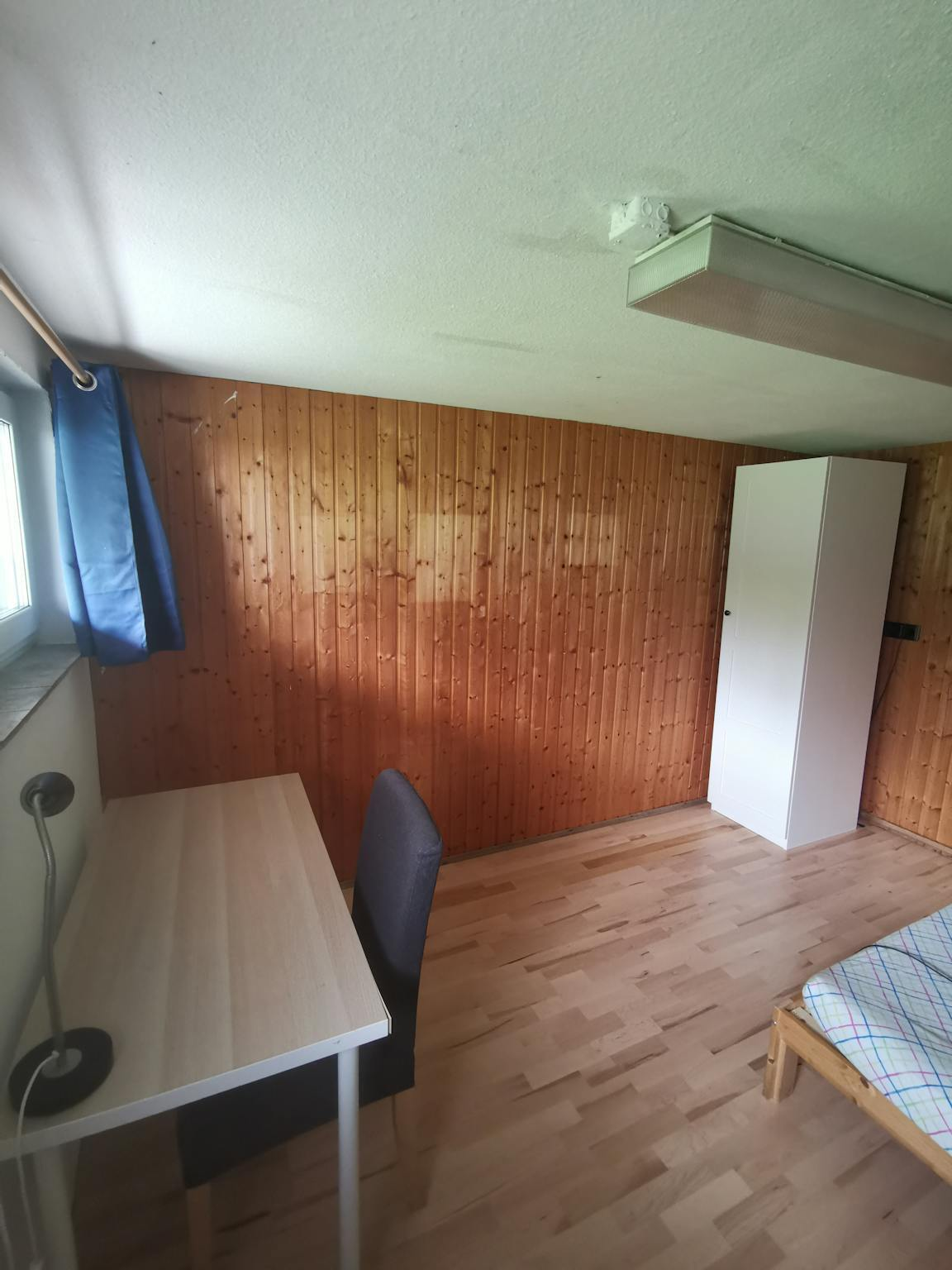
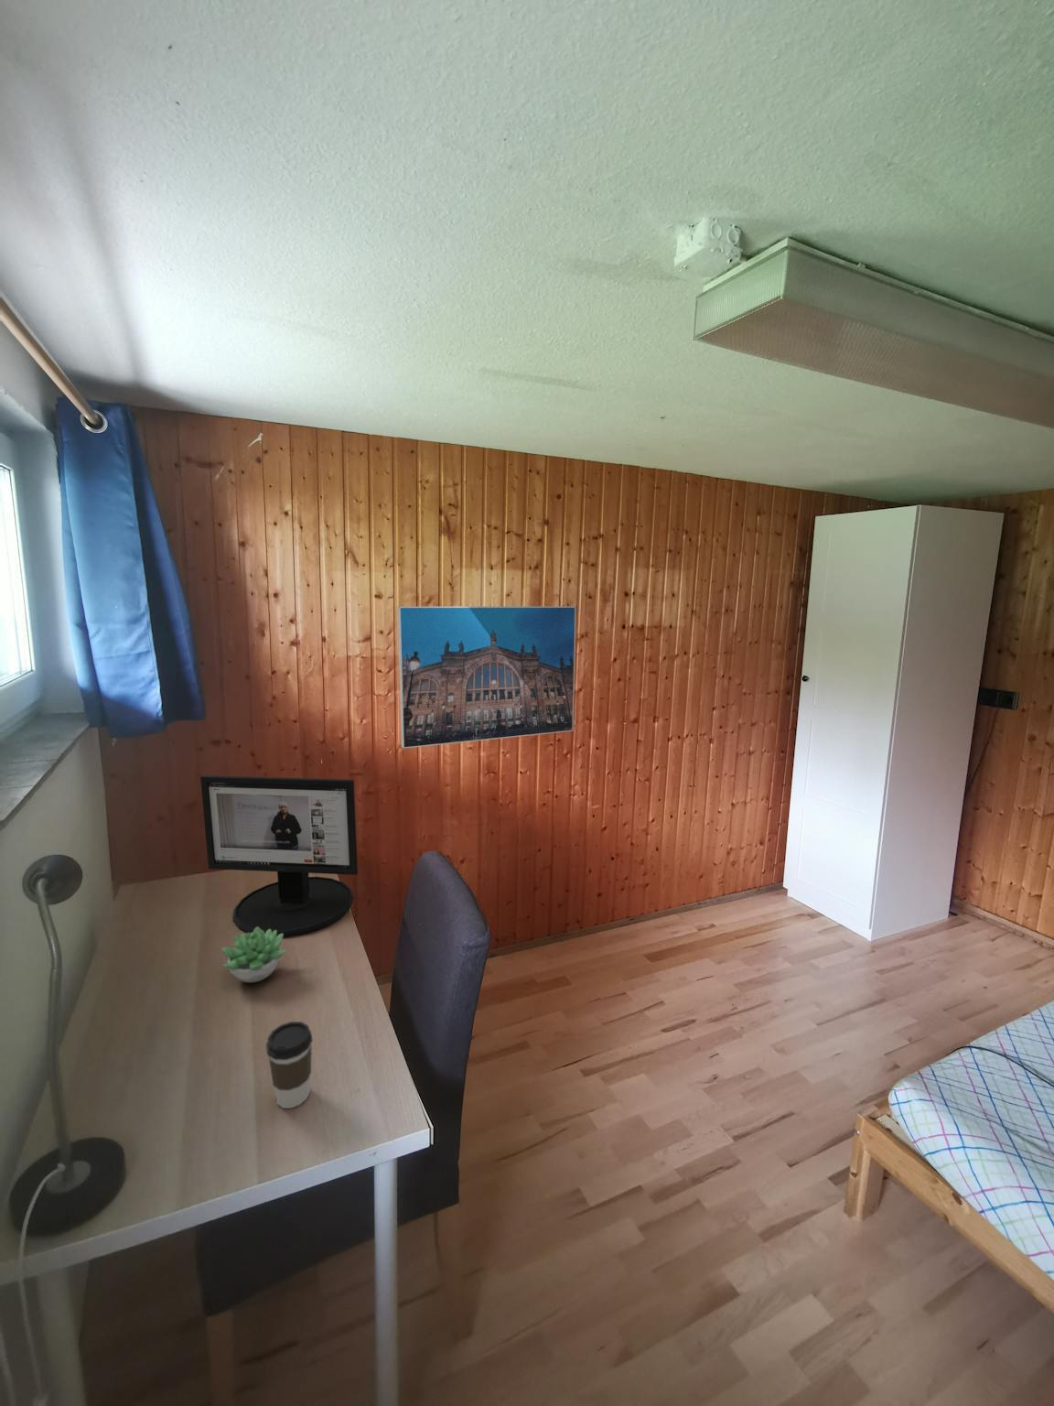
+ coffee cup [266,1021,313,1109]
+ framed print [396,606,577,749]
+ succulent plant [221,928,287,983]
+ computer monitor [199,774,359,938]
